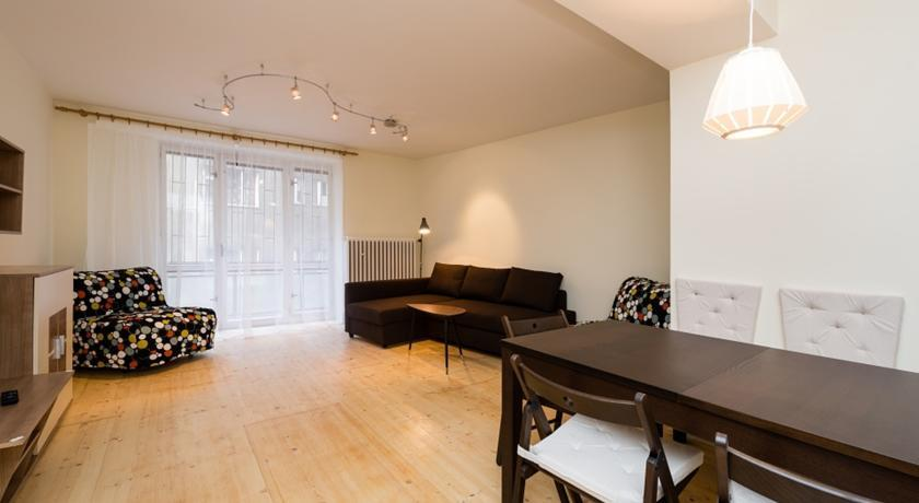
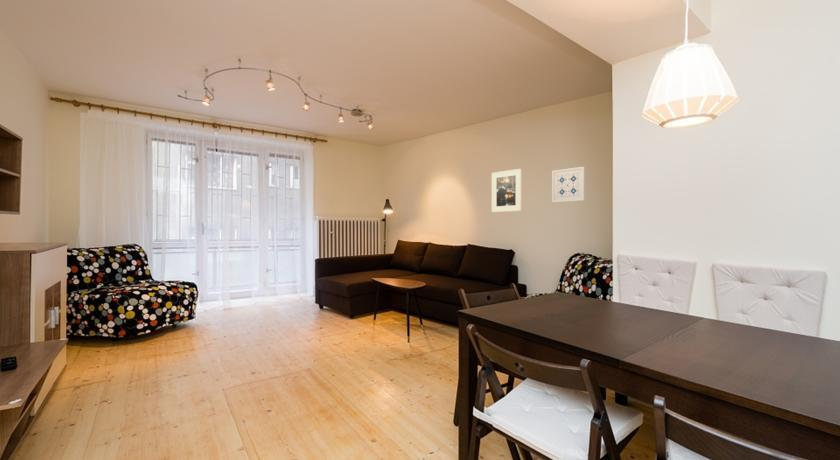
+ wall art [551,166,586,204]
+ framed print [491,168,522,213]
